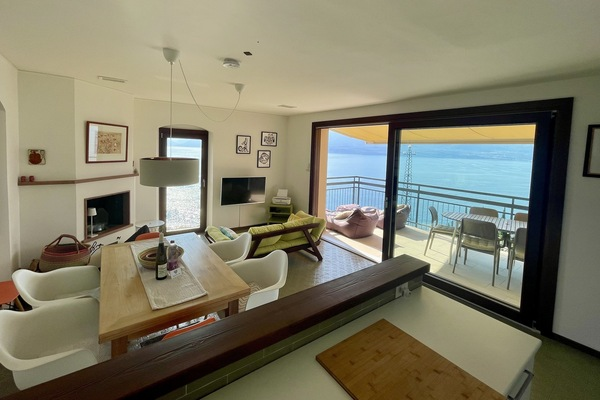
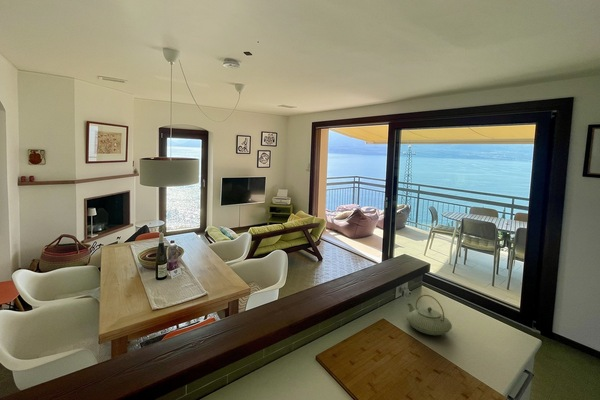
+ teapot [406,294,453,336]
